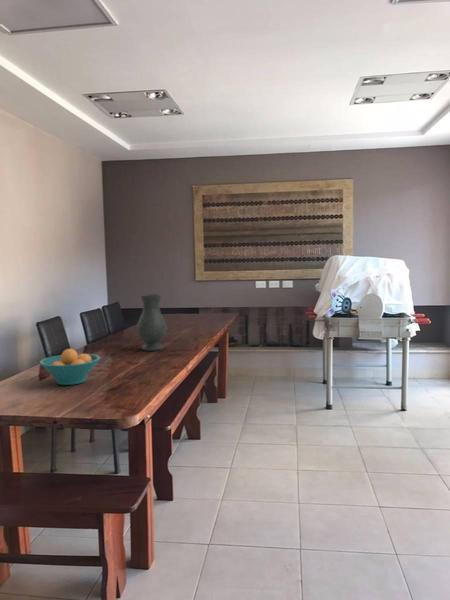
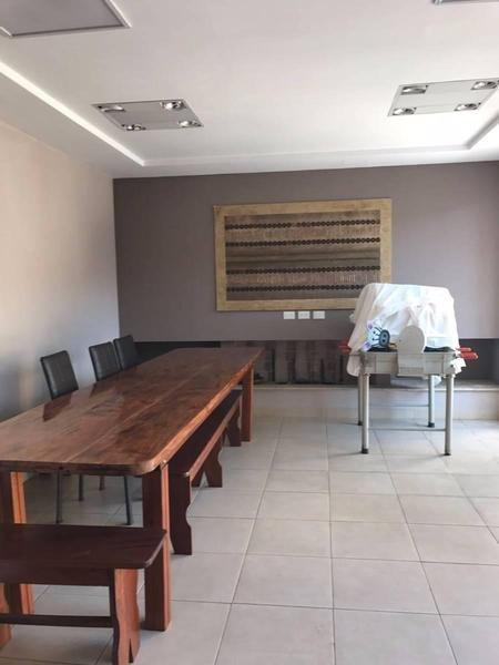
- fruit bowl [39,348,101,386]
- vase [135,293,168,352]
